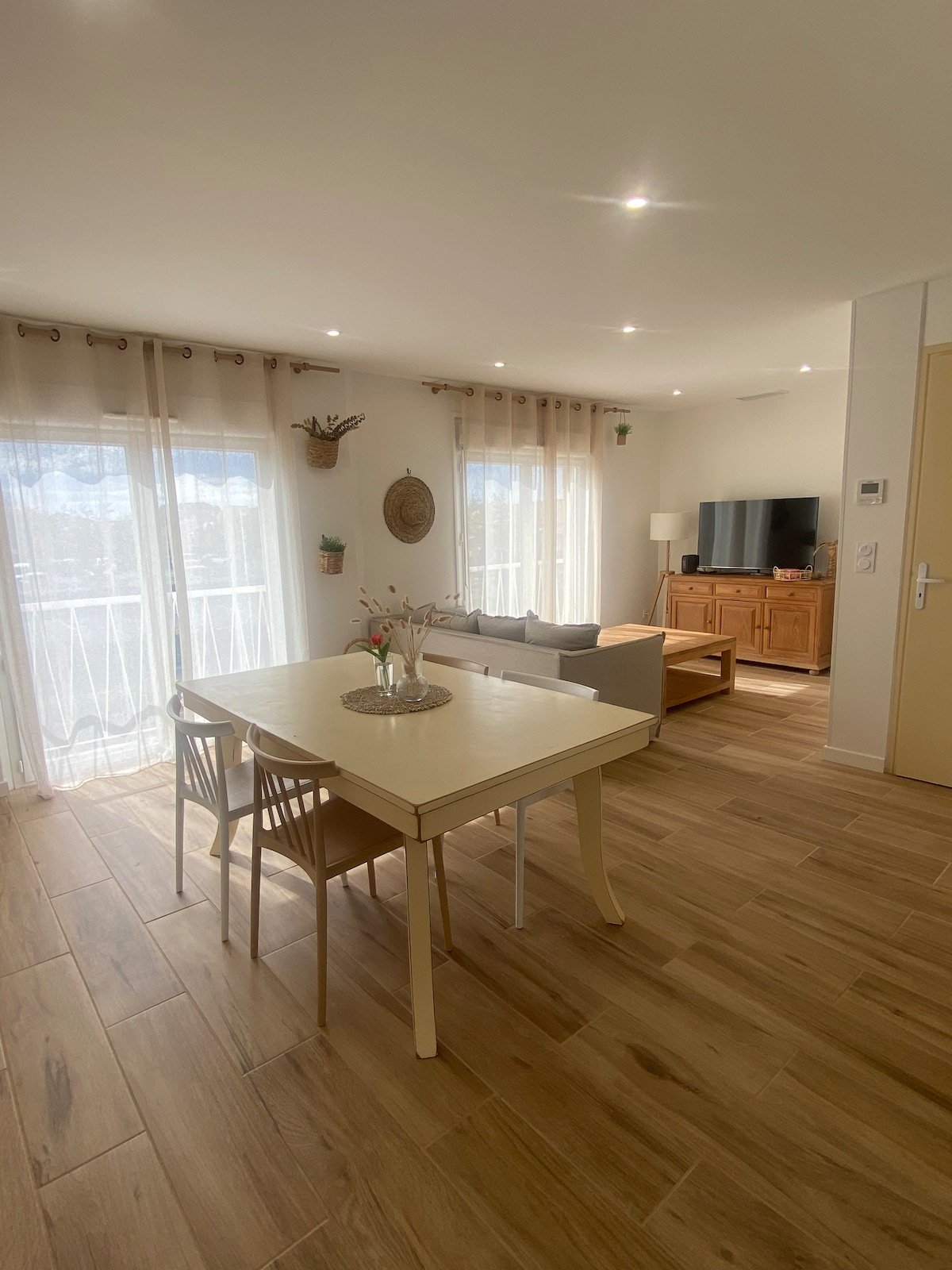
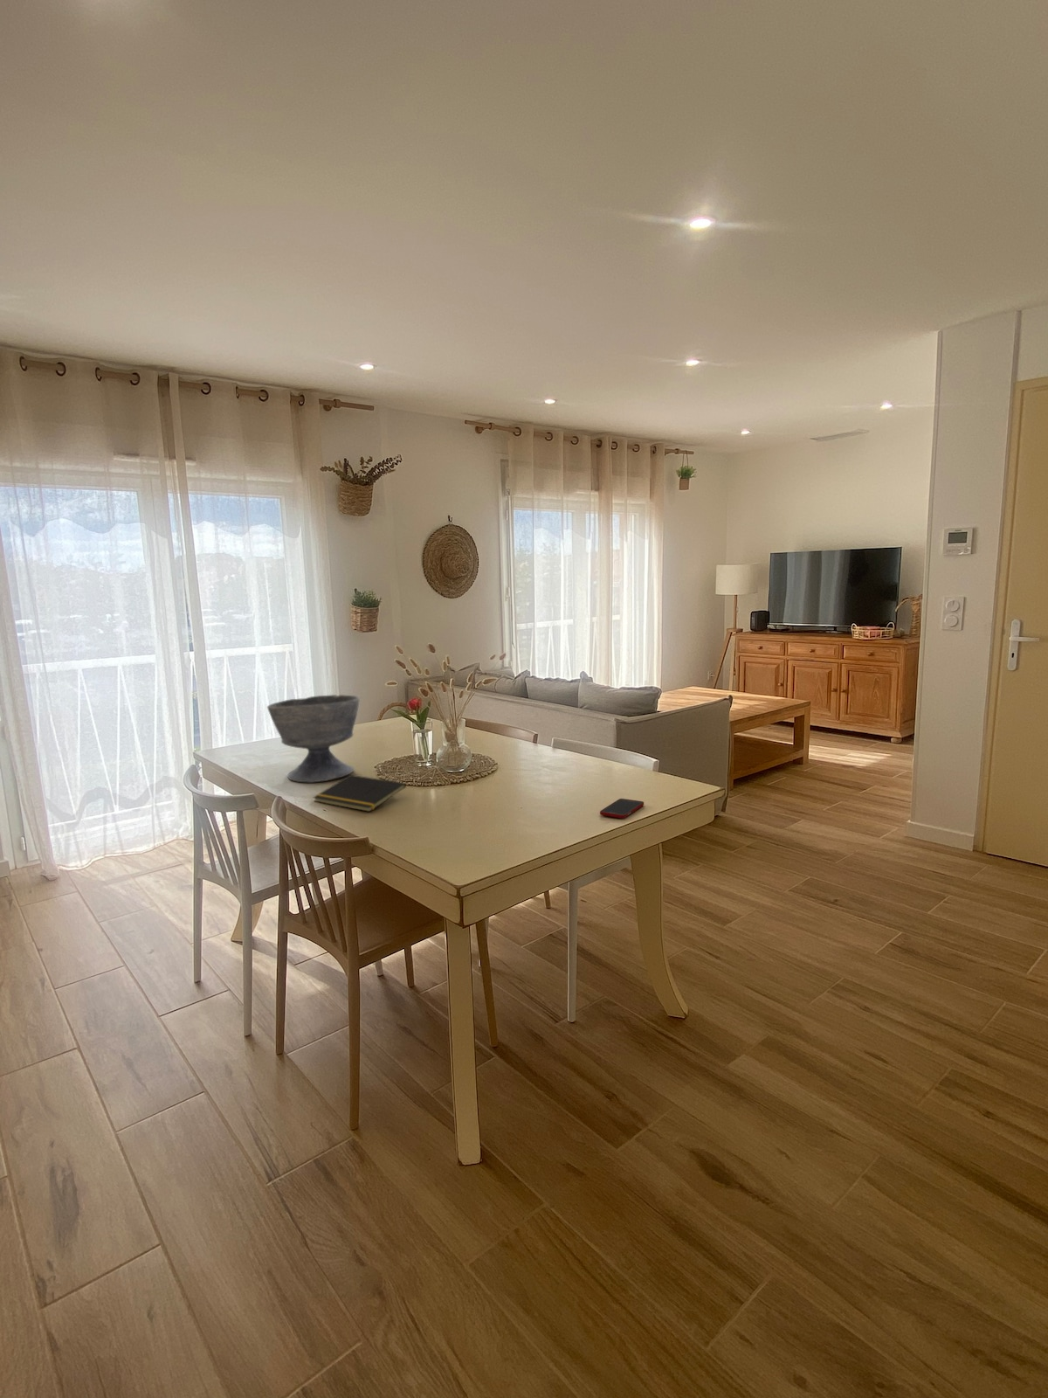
+ cell phone [599,798,644,819]
+ bowl [266,693,360,783]
+ notepad [313,774,407,812]
